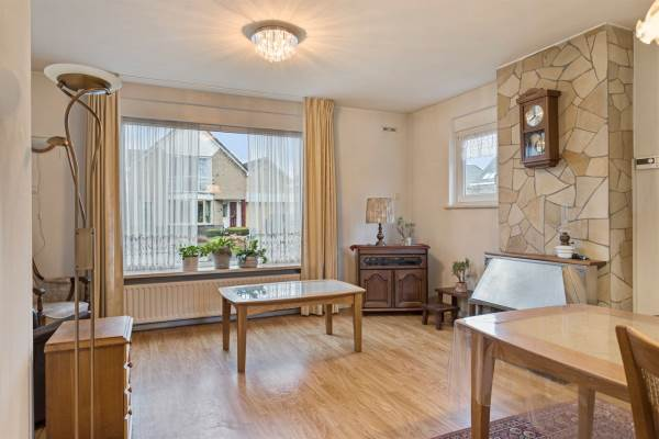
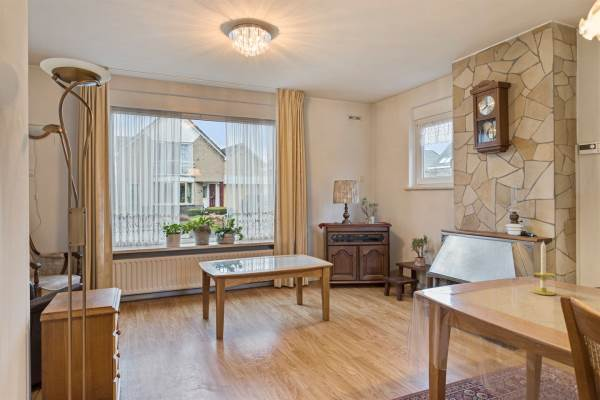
+ candle [531,239,556,296]
